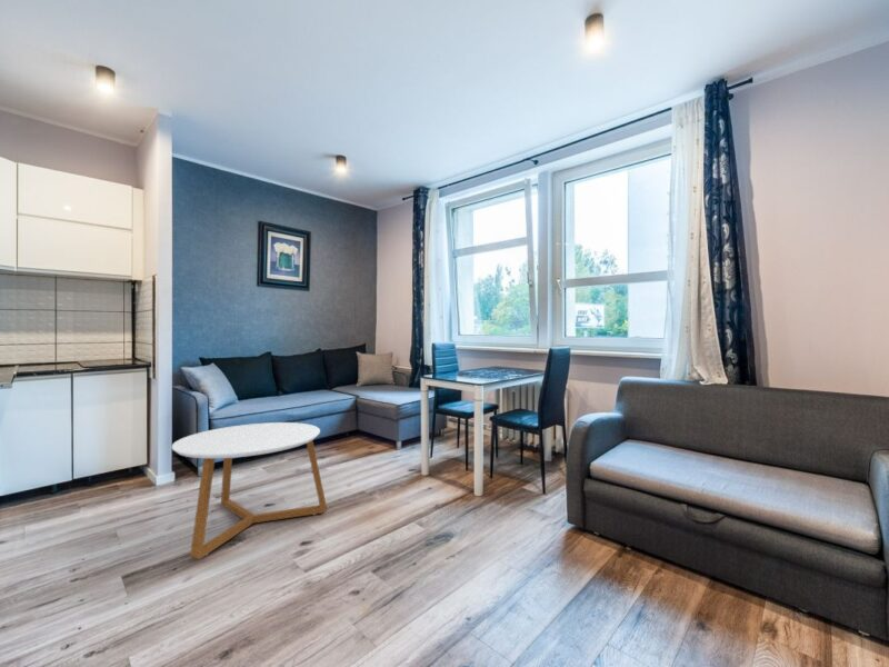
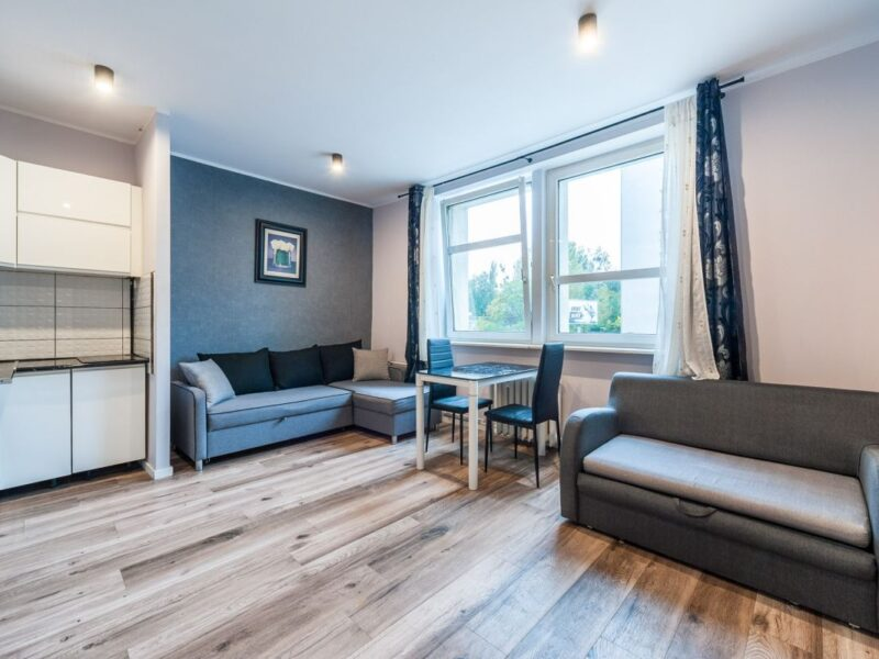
- coffee table [171,421,328,560]
